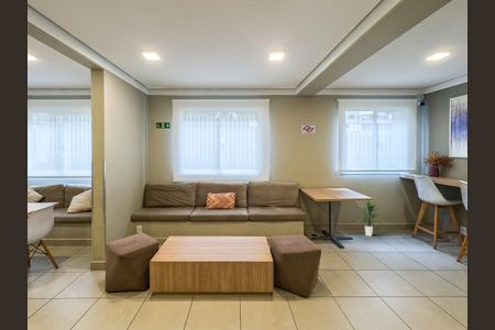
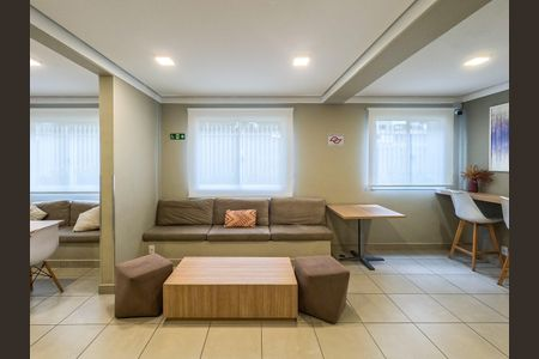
- indoor plant [358,199,387,238]
